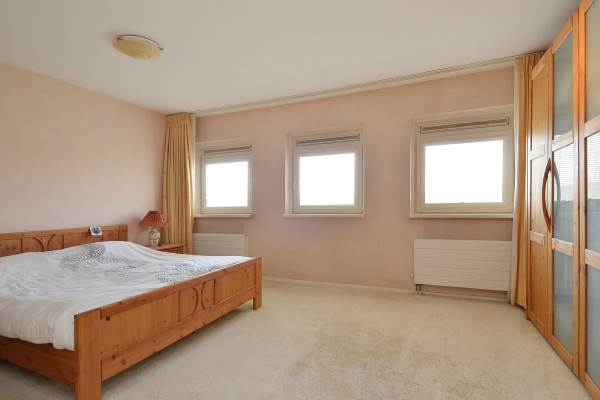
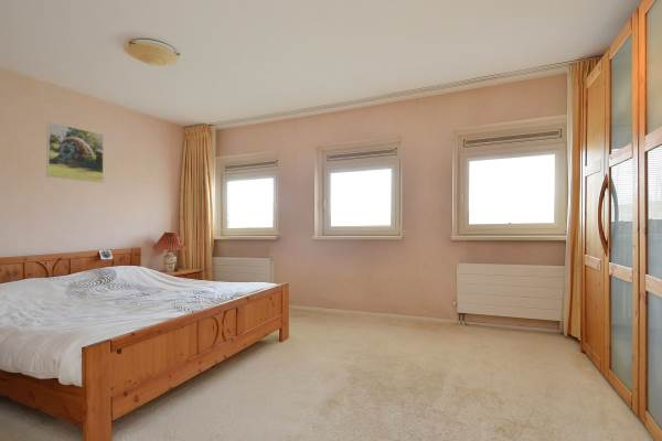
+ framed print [45,121,105,184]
